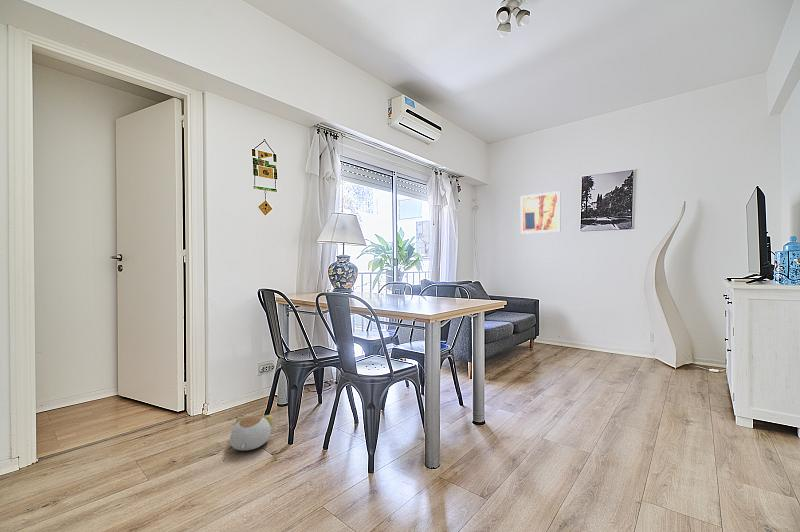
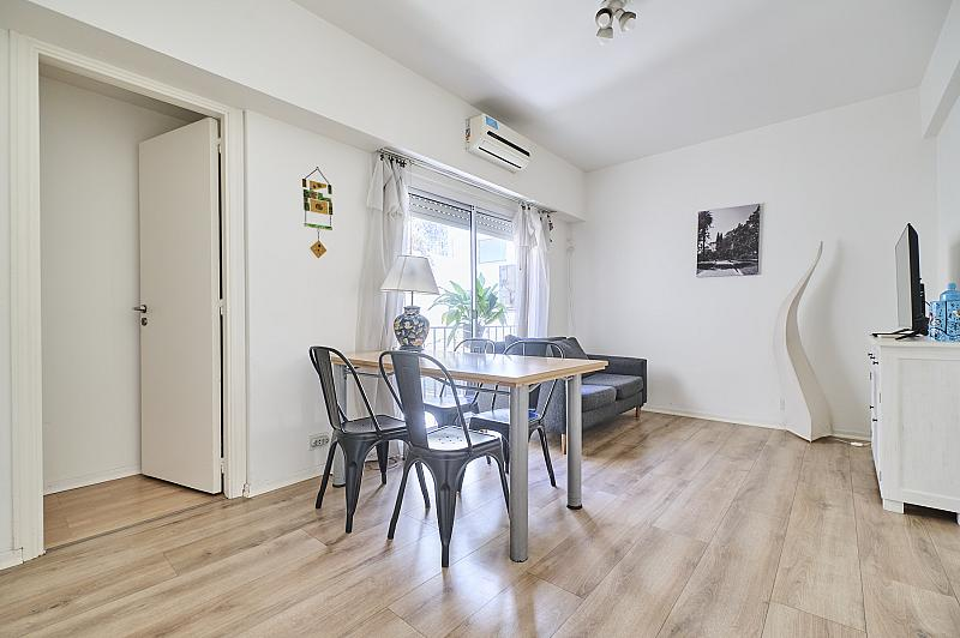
- plush toy [229,414,274,451]
- wall art [520,190,562,235]
